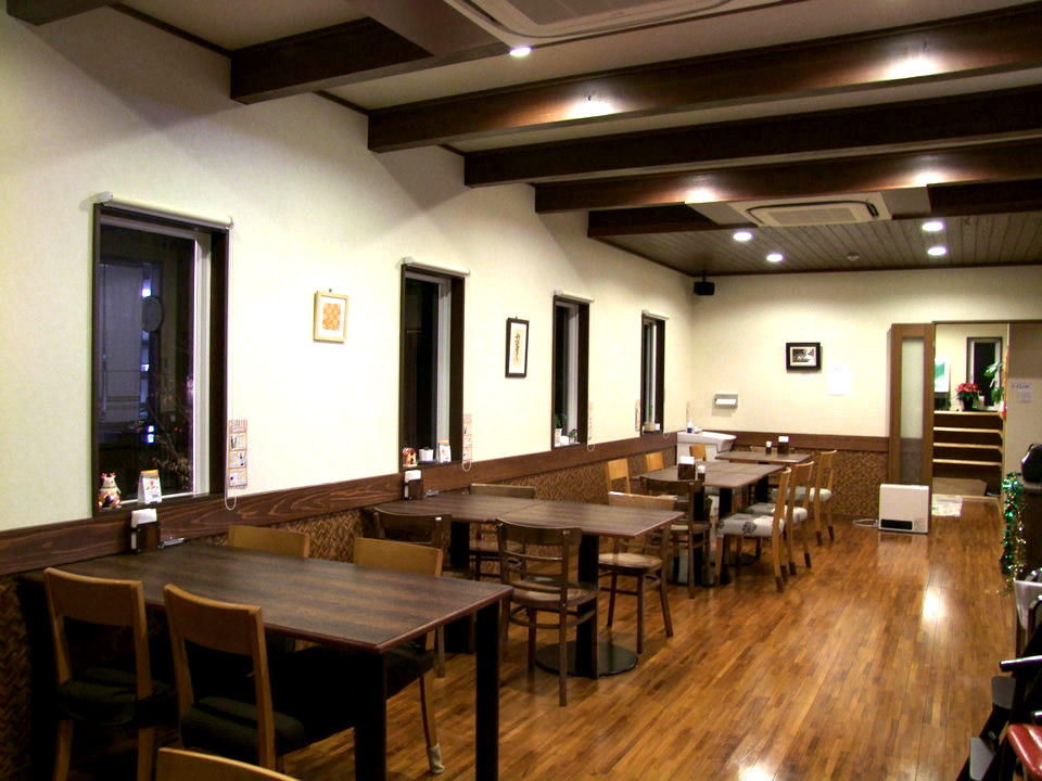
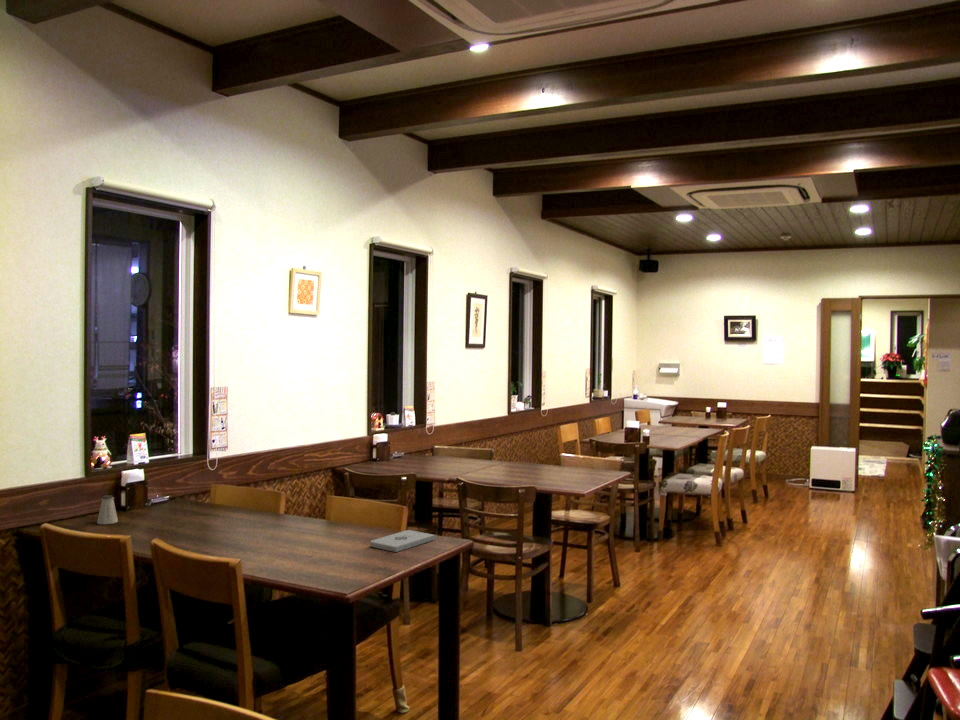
+ saltshaker [96,494,119,525]
+ notepad [369,529,436,553]
